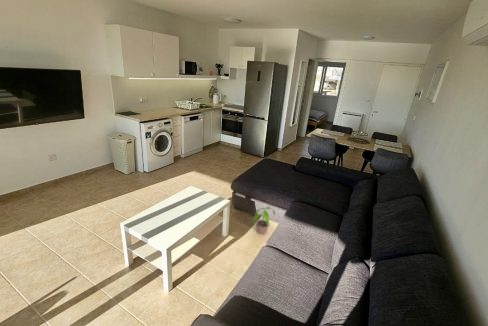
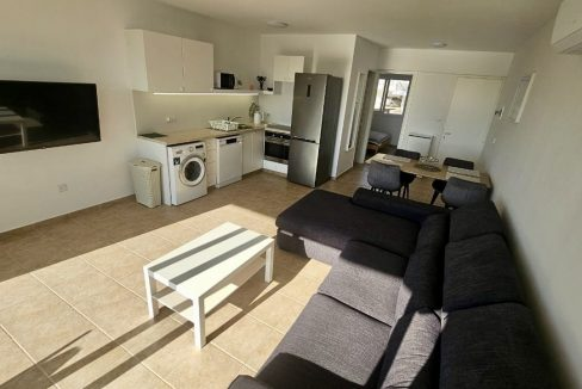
- potted plant [251,205,276,235]
